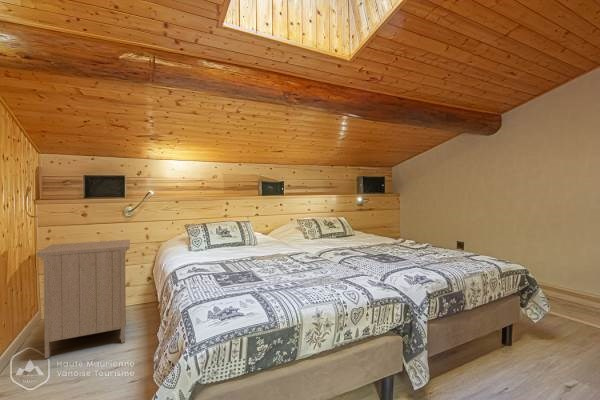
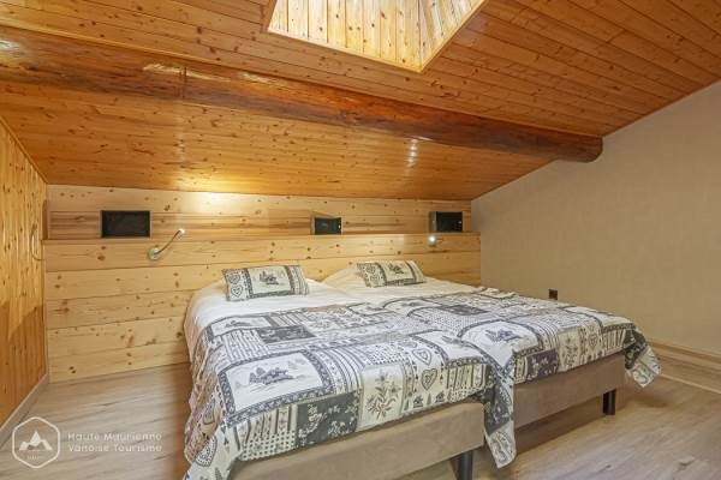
- nightstand [36,239,131,359]
